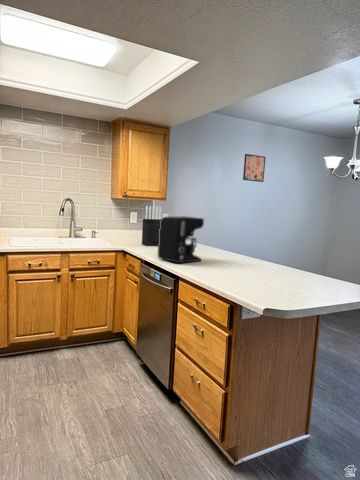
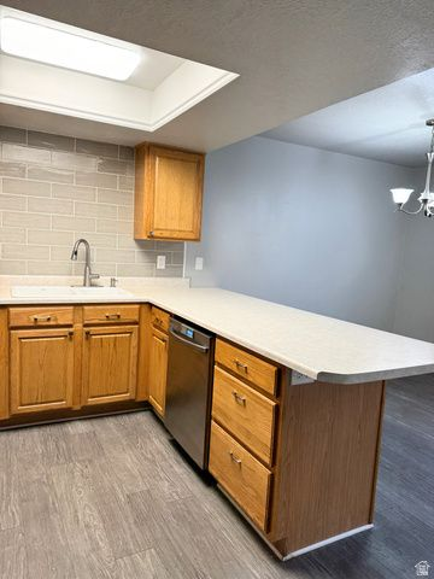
- coffee maker [157,215,205,264]
- knife block [141,205,162,247]
- wall art [242,153,267,183]
